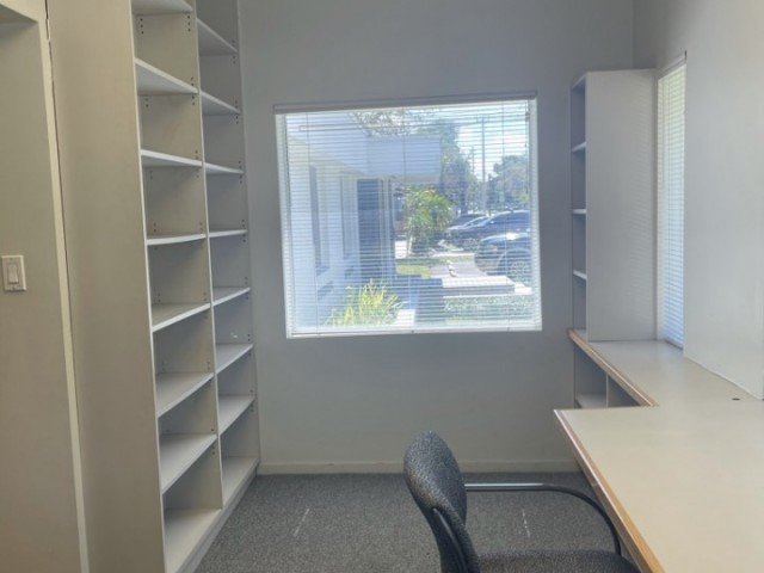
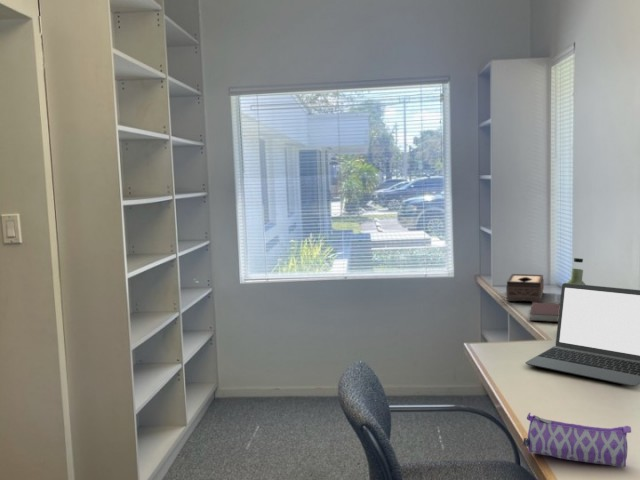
+ bottle [566,257,587,285]
+ laptop [525,282,640,387]
+ notebook [529,302,560,323]
+ pencil case [522,412,632,468]
+ tissue box [505,273,545,303]
